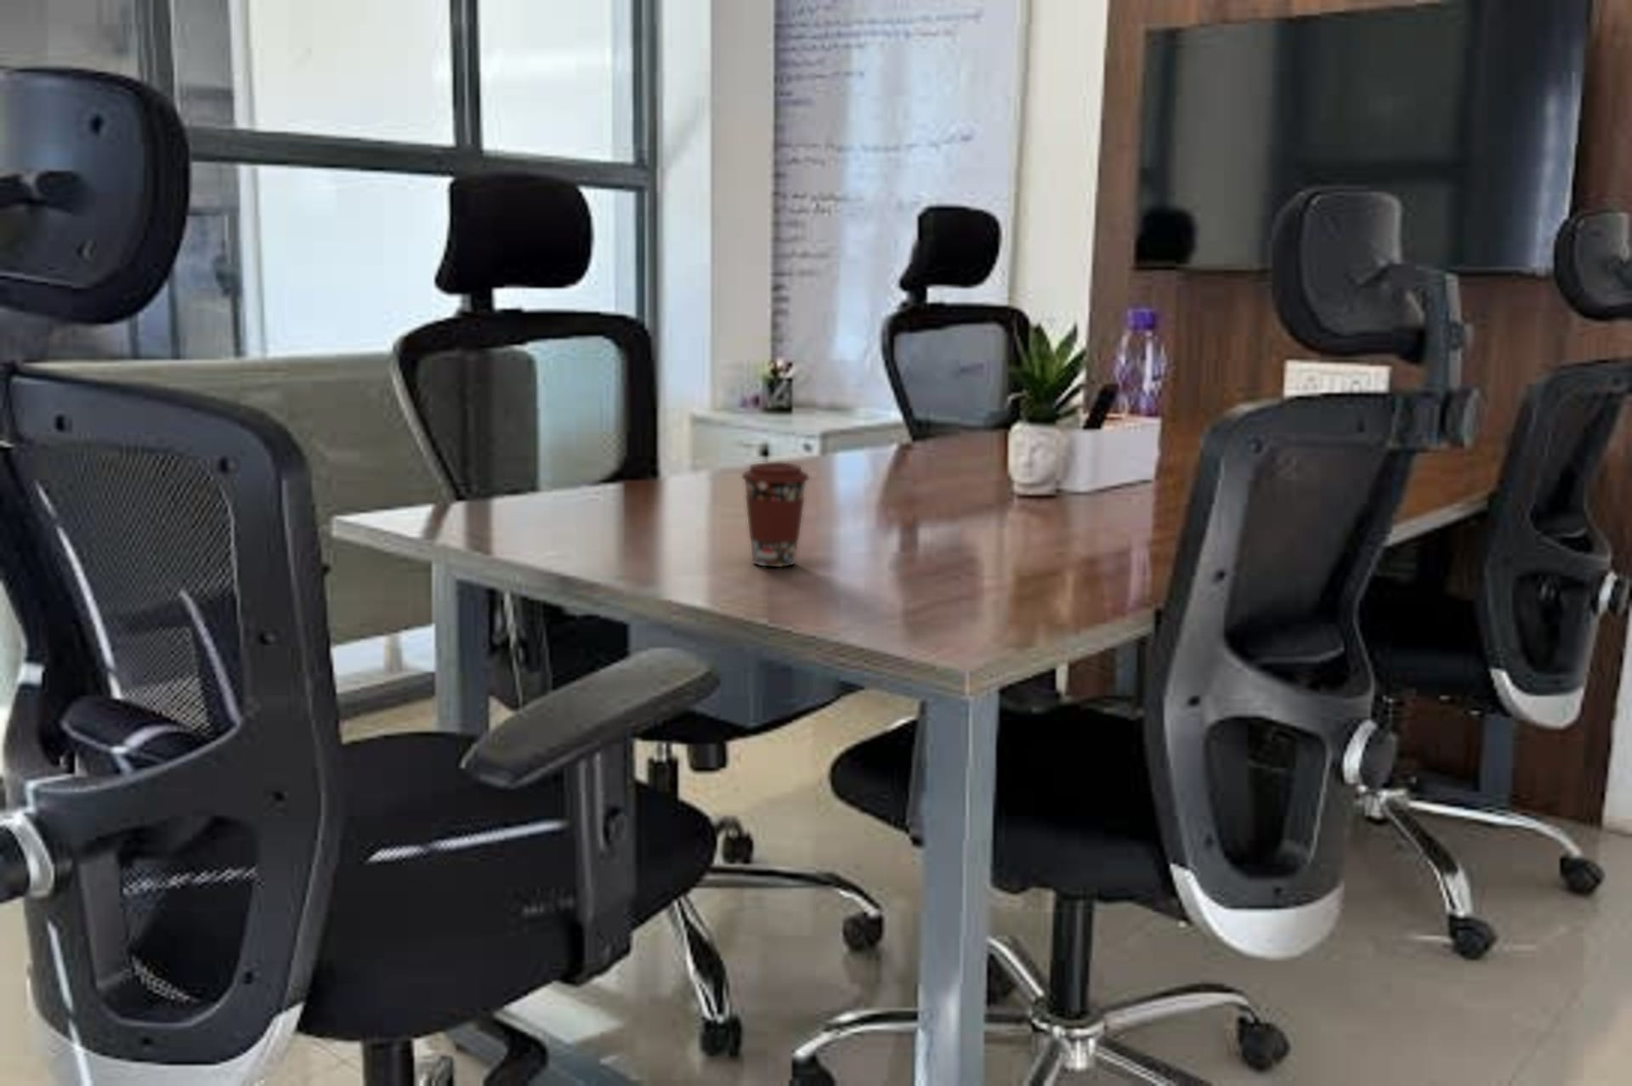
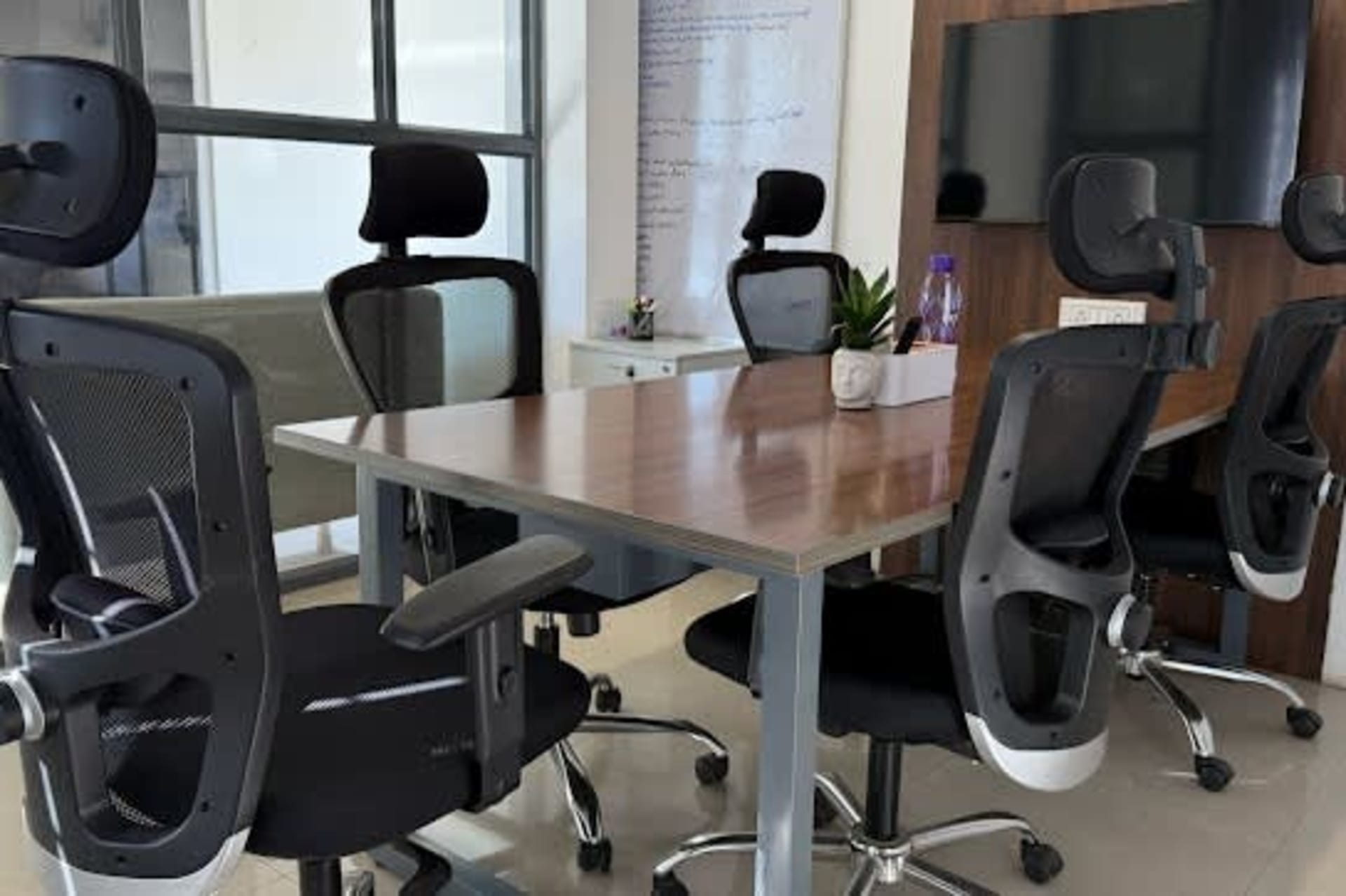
- coffee cup [741,462,810,567]
